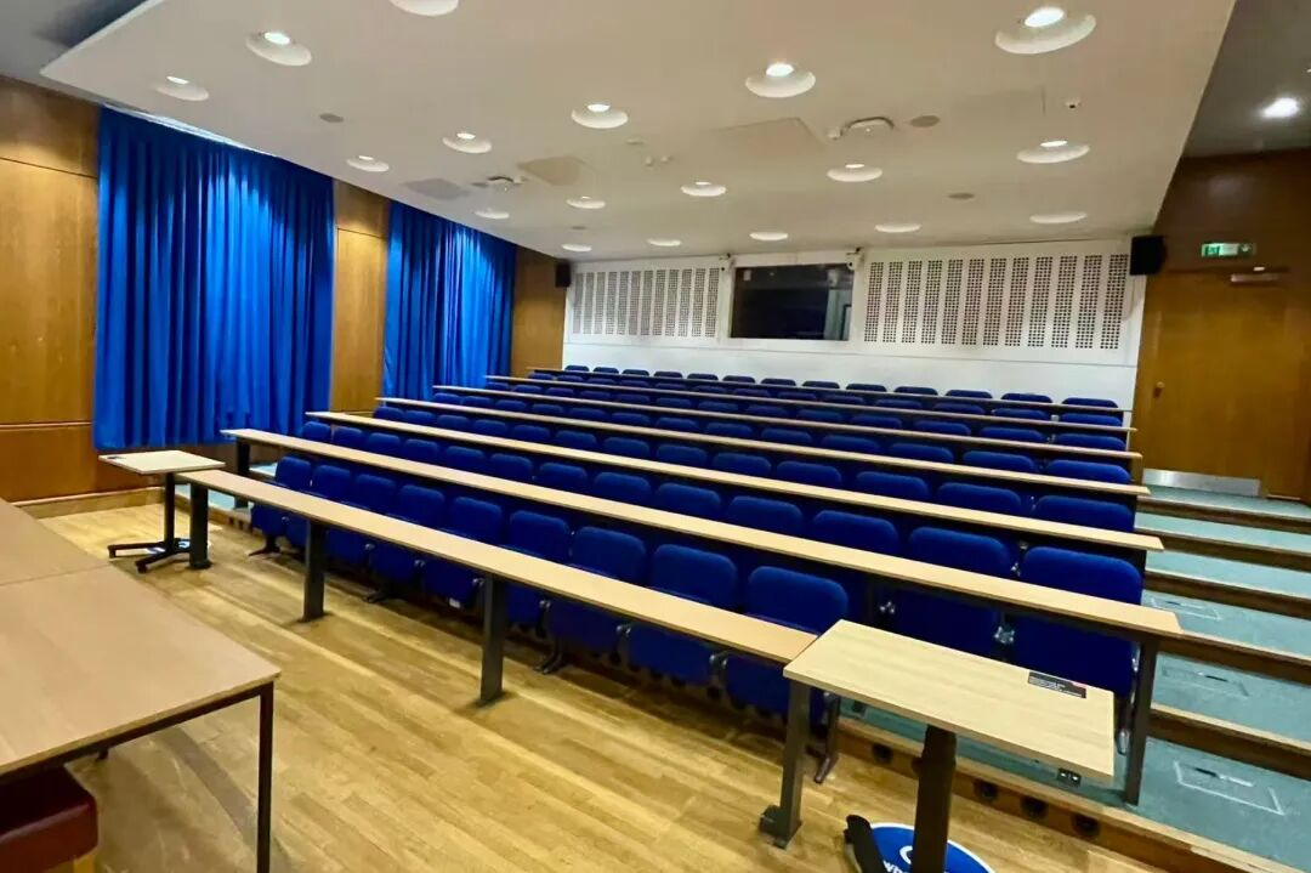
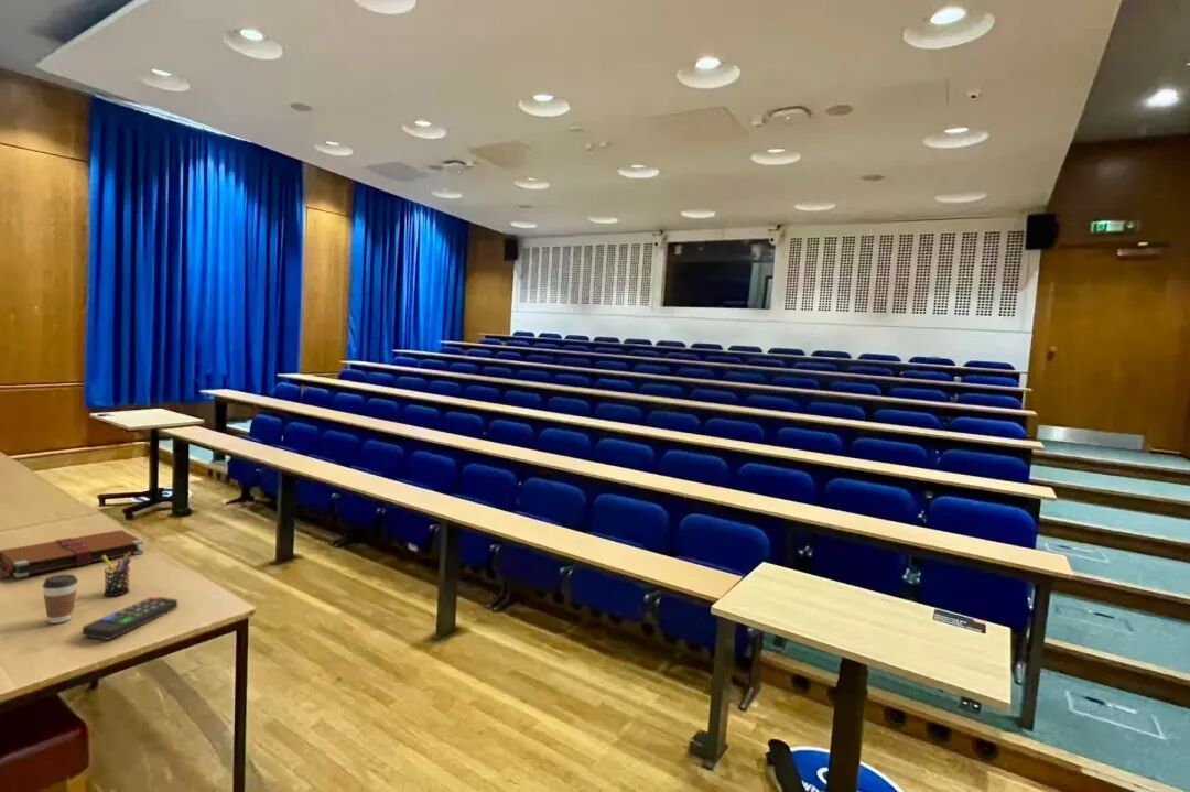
+ remote control [82,595,178,640]
+ book [0,529,144,578]
+ pen holder [102,552,131,597]
+ coffee cup [42,574,79,625]
